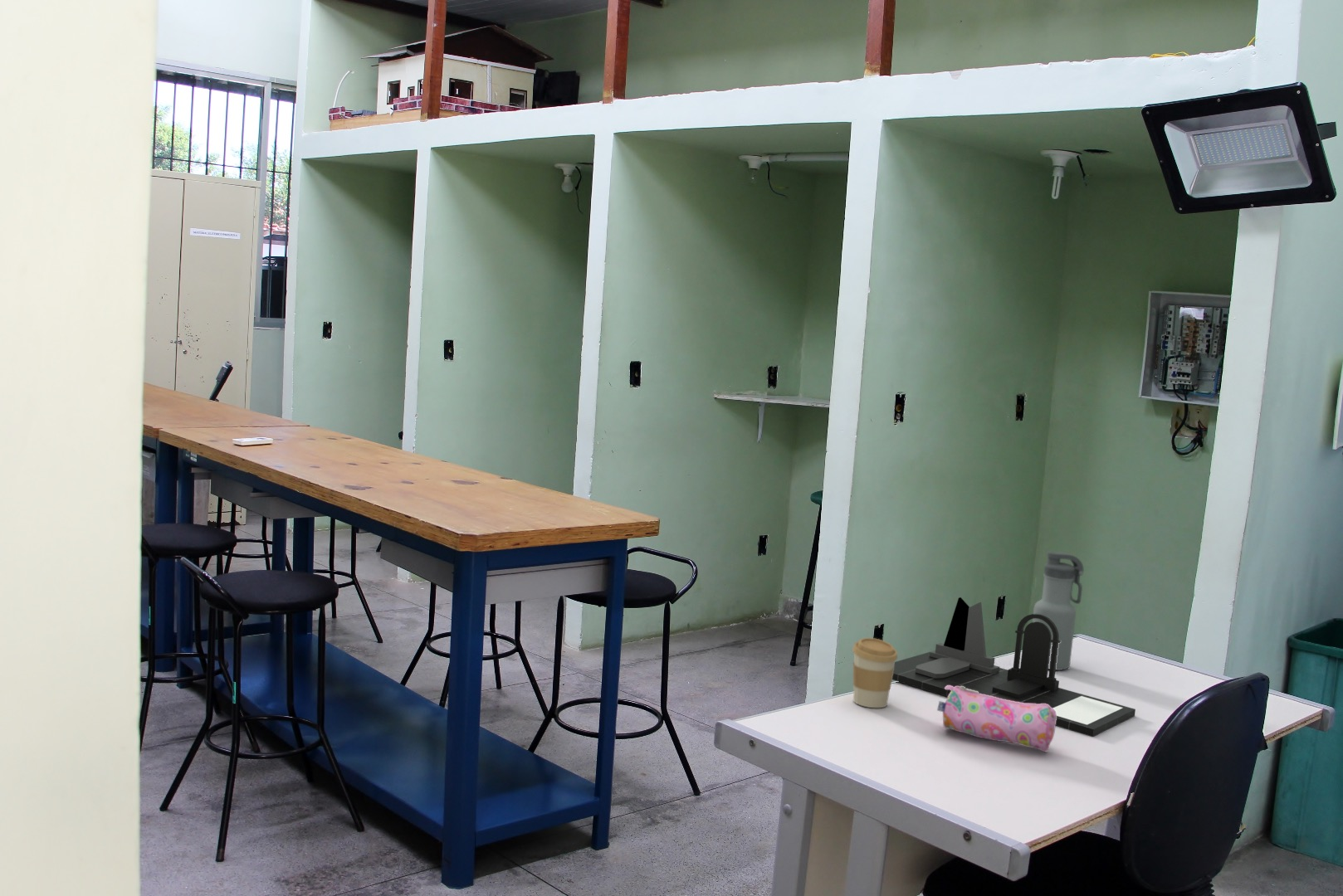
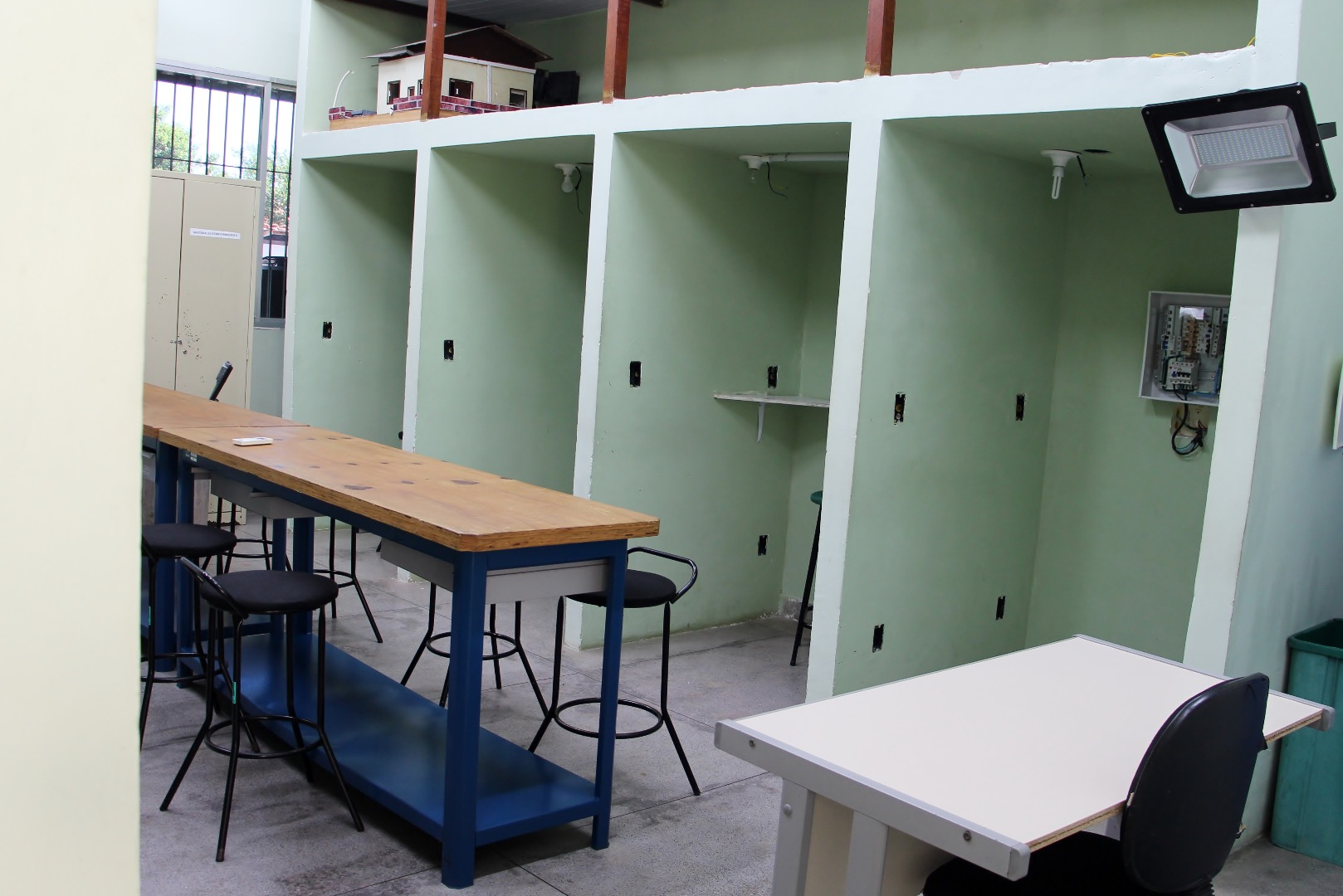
- pencil case [936,685,1057,753]
- desk organizer [892,597,1136,738]
- water bottle [1032,551,1084,671]
- coffee cup [852,637,898,709]
